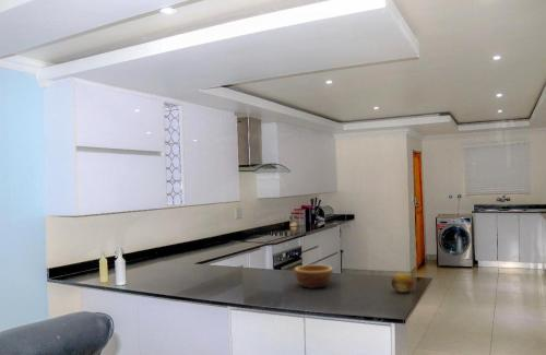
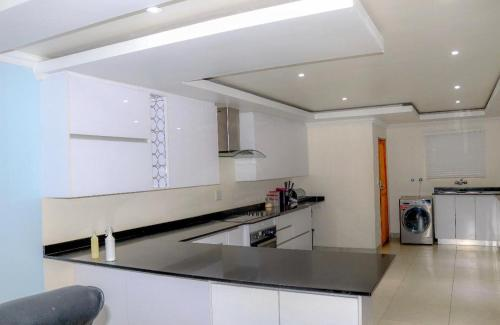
- fruit [390,271,415,293]
- bowl [293,263,334,289]
